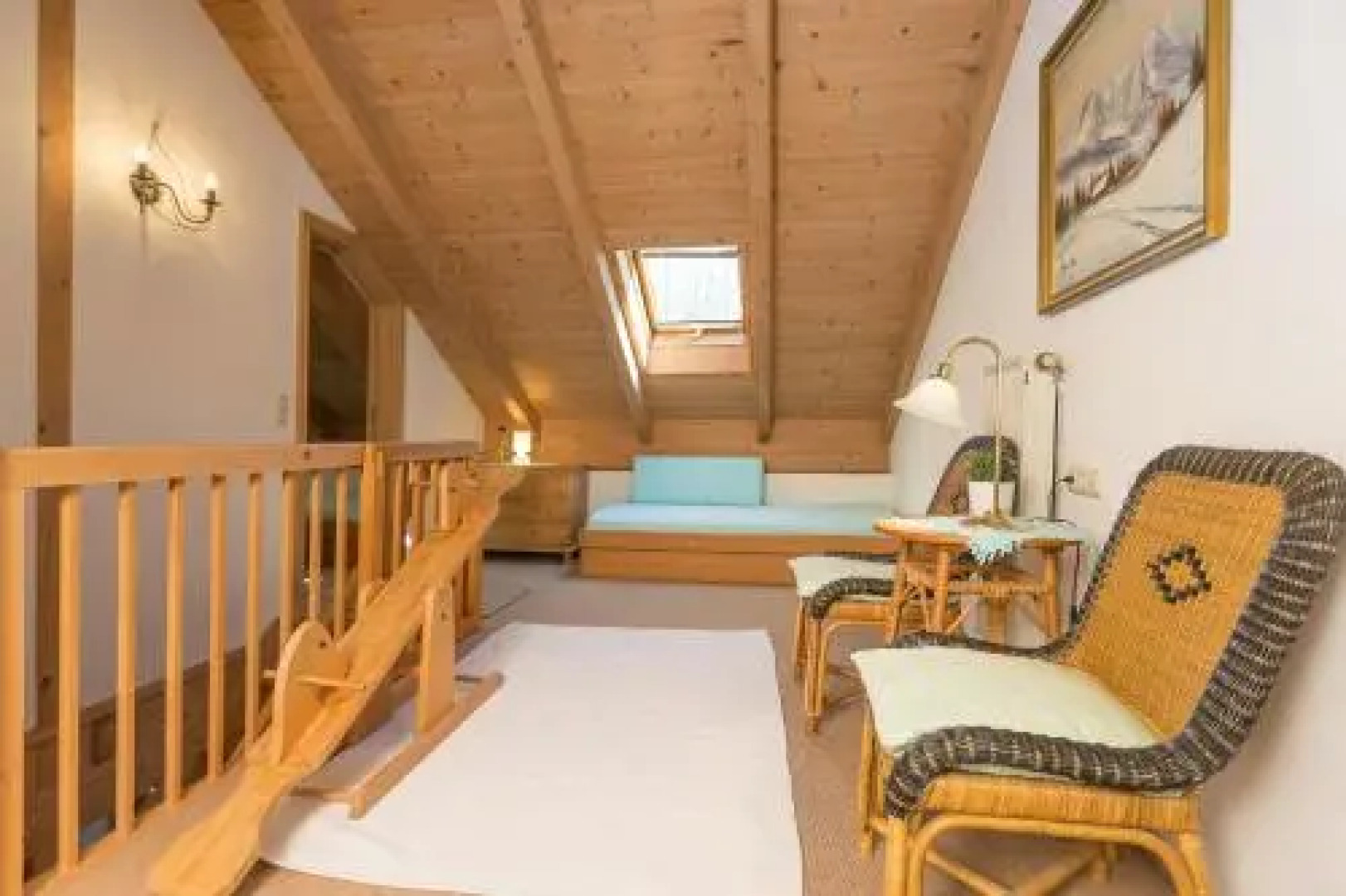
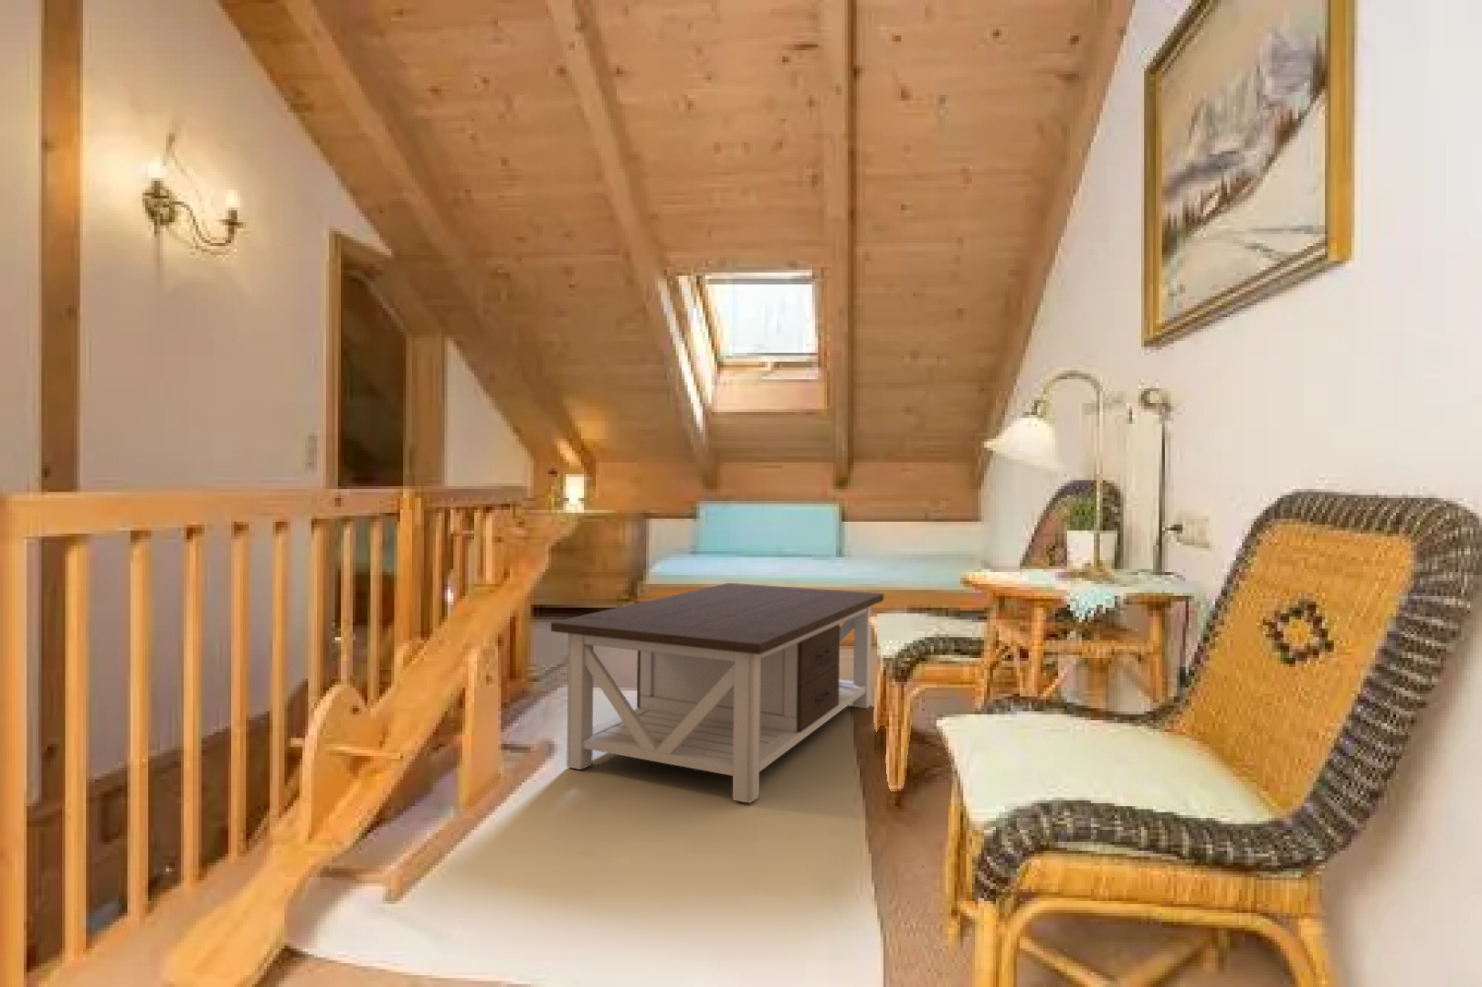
+ coffee table [551,582,884,804]
